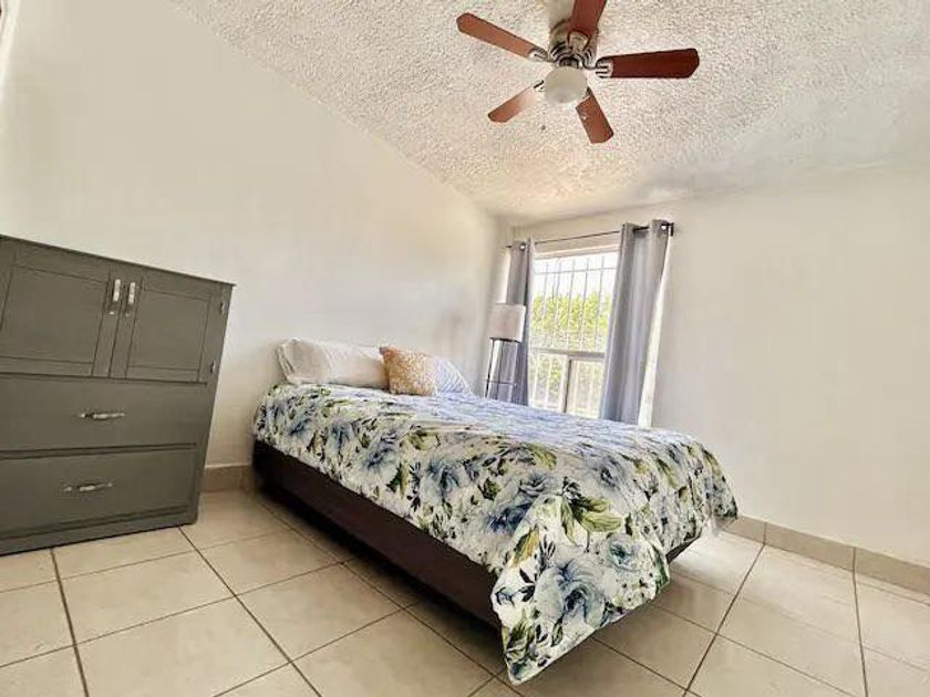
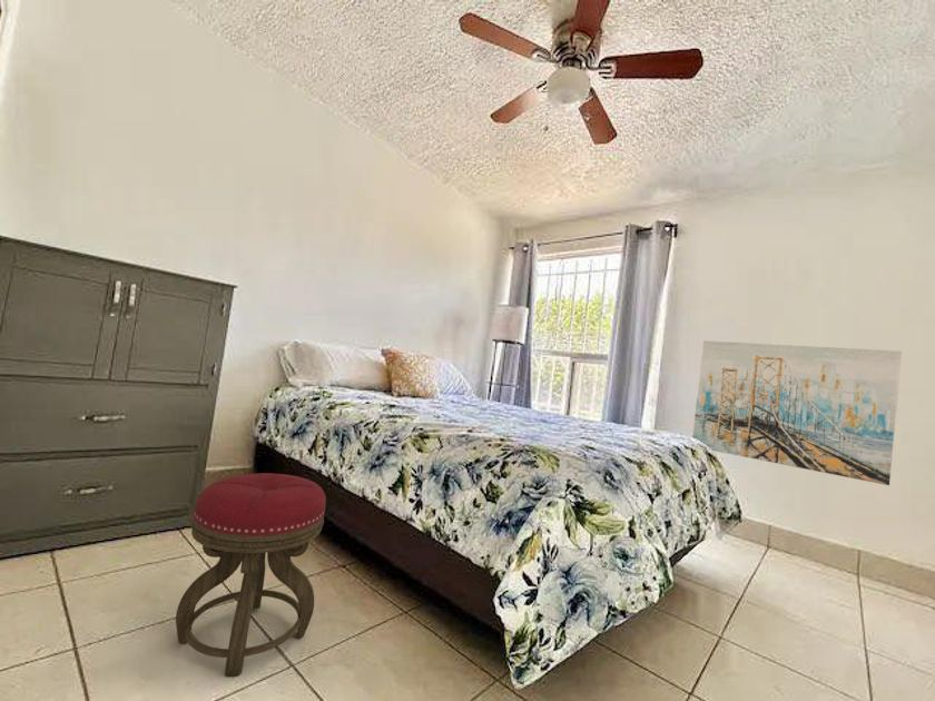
+ stool [175,472,327,679]
+ wall art [691,339,903,486]
